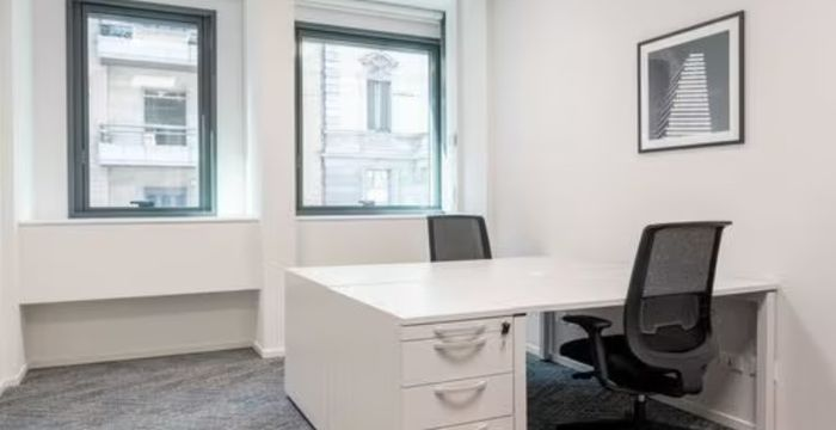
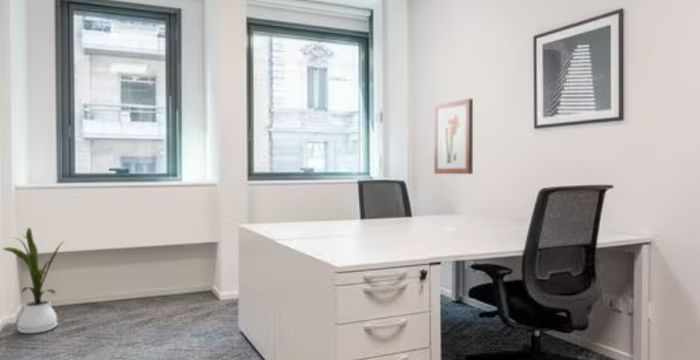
+ wall art [433,98,474,175]
+ house plant [1,227,65,334]
